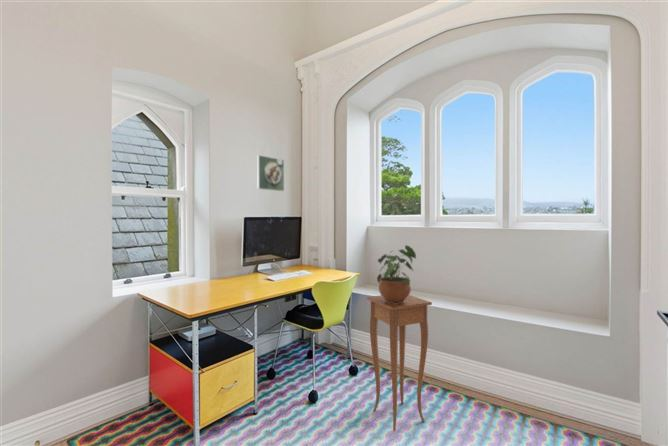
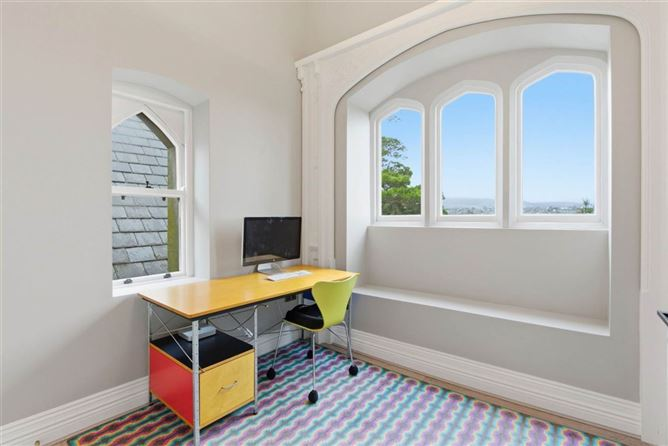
- potted plant [376,244,417,304]
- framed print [256,154,285,192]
- side table [366,294,433,432]
